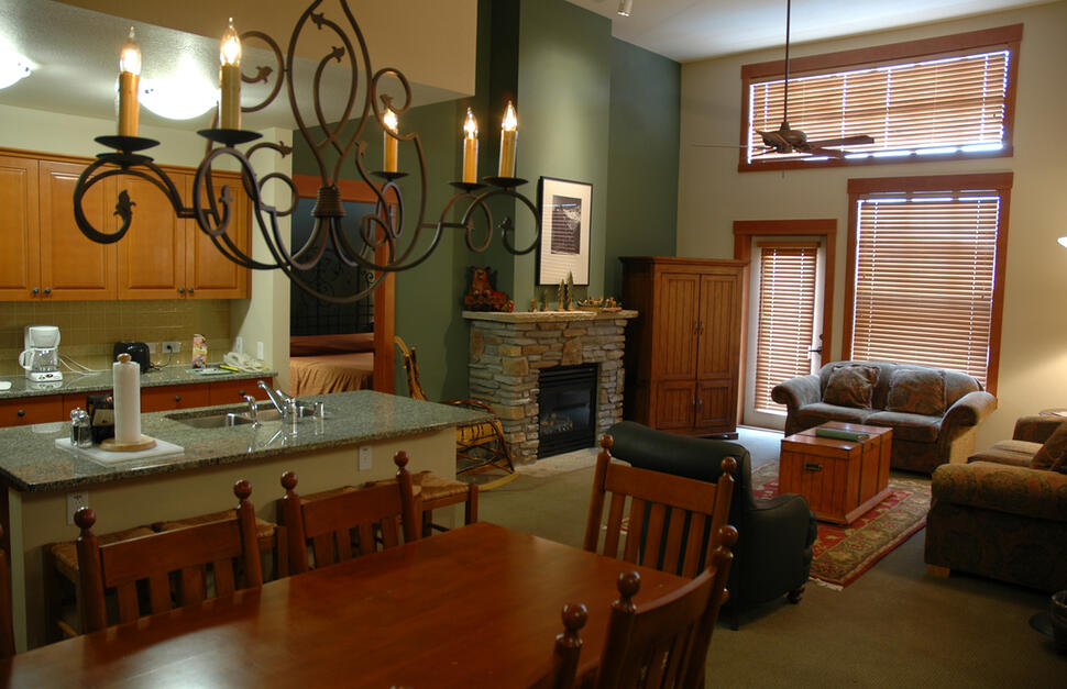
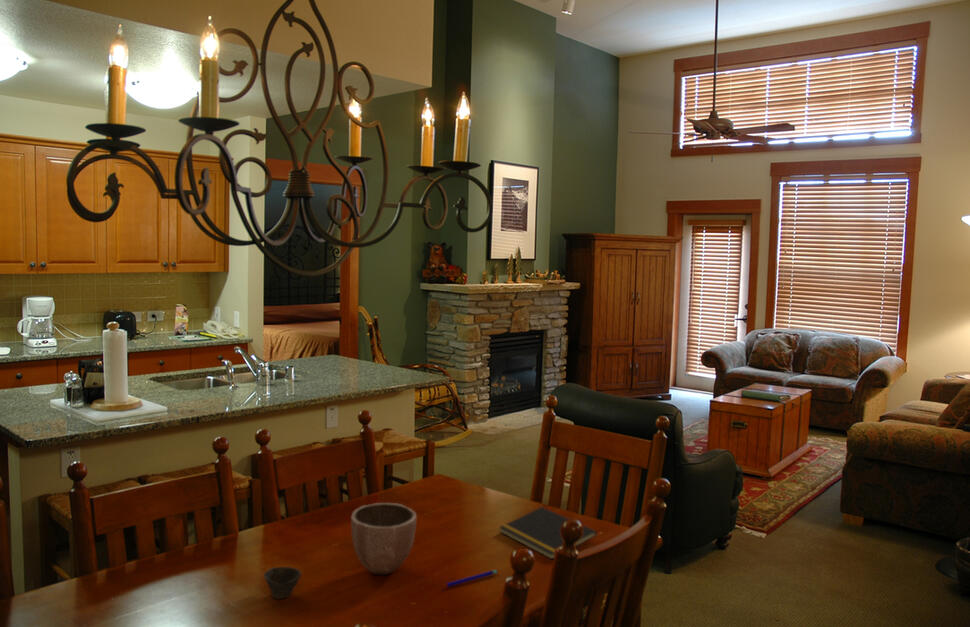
+ pen [445,569,499,588]
+ notepad [498,506,598,560]
+ decorative bowl [350,502,417,576]
+ cup [262,566,302,600]
